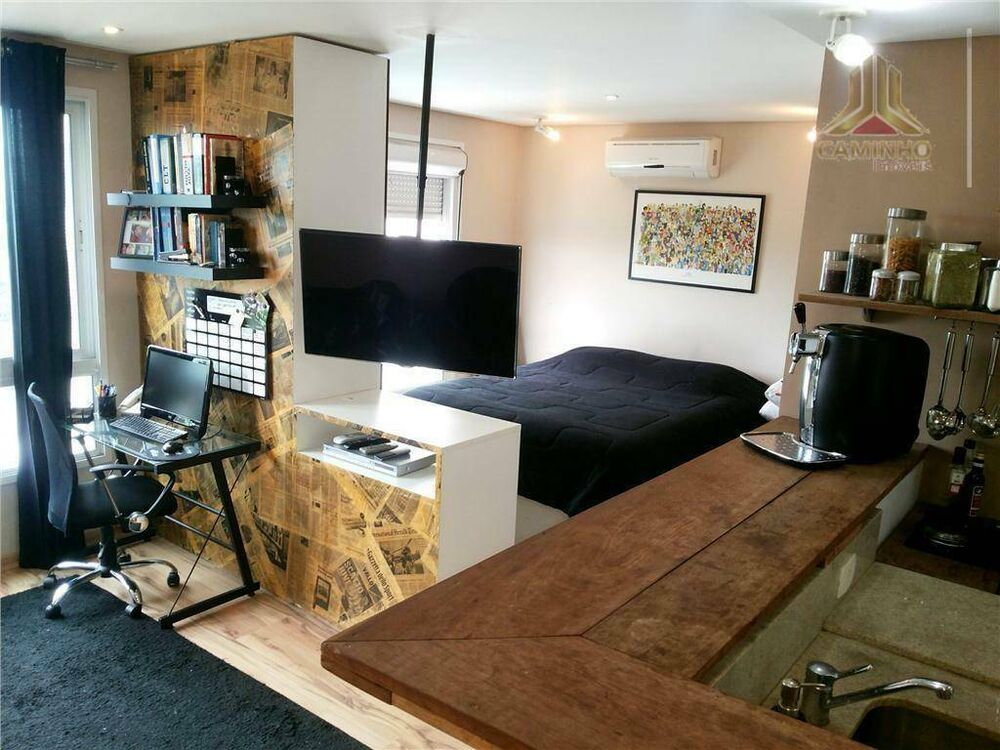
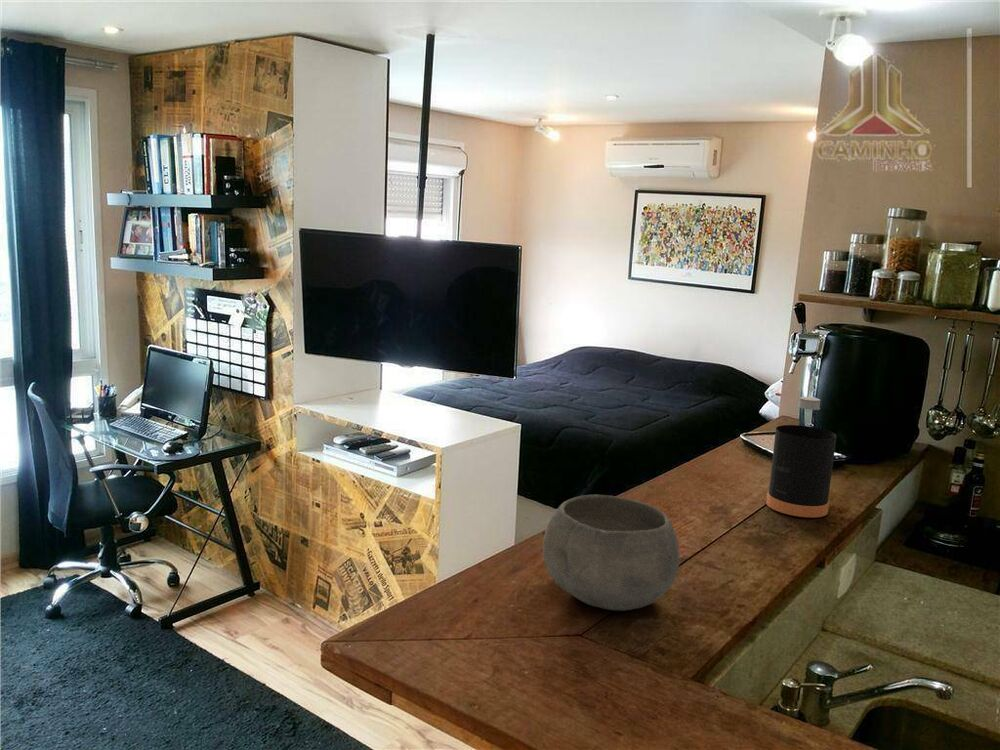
+ bottle [765,396,837,518]
+ bowl [542,494,681,612]
